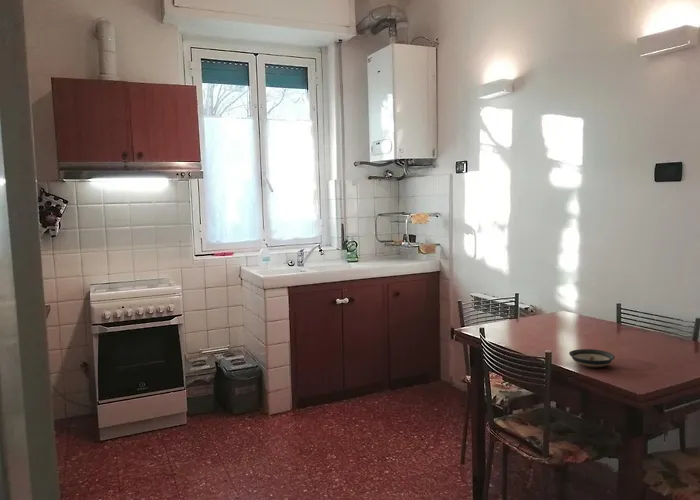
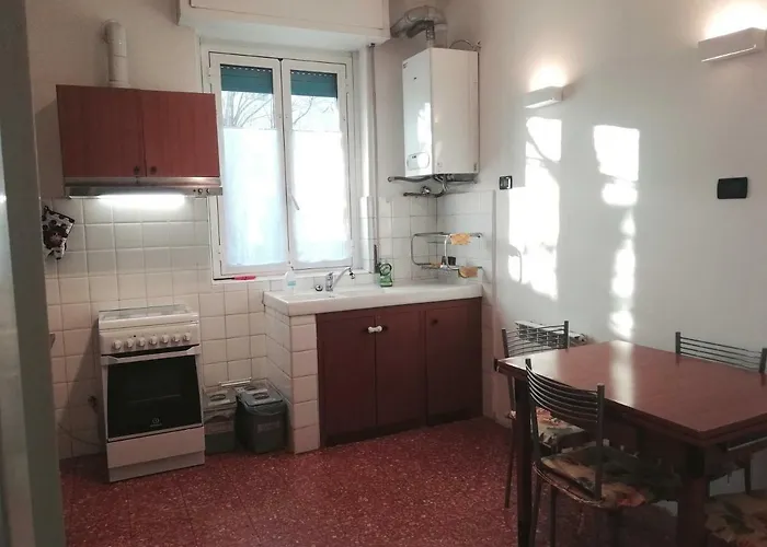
- saucer [568,348,616,368]
